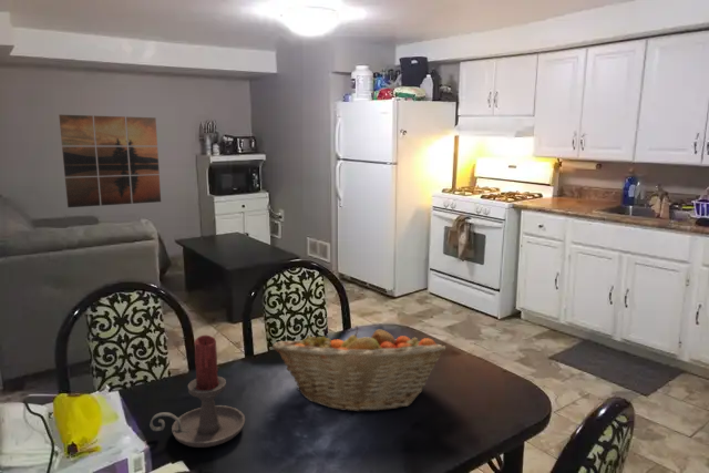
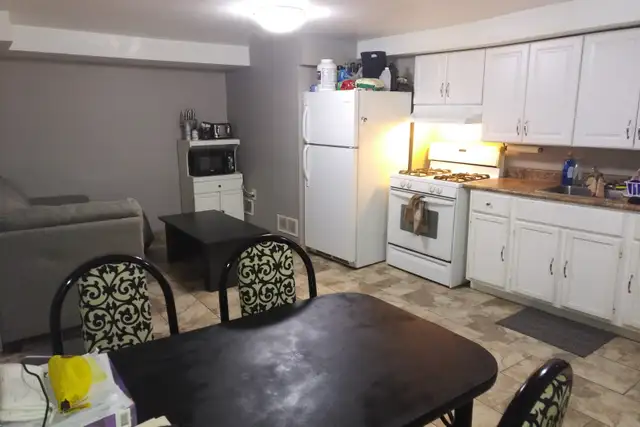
- fruit basket [271,325,446,413]
- candle holder [148,335,246,449]
- wall art [58,114,162,208]
